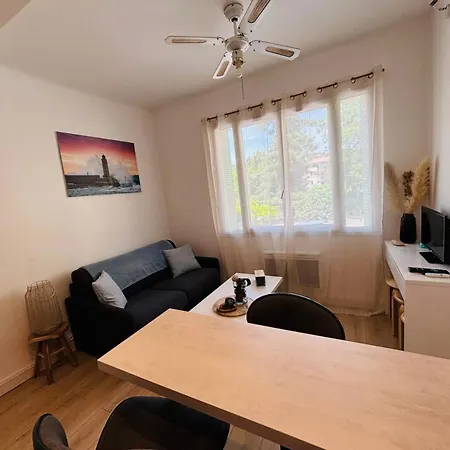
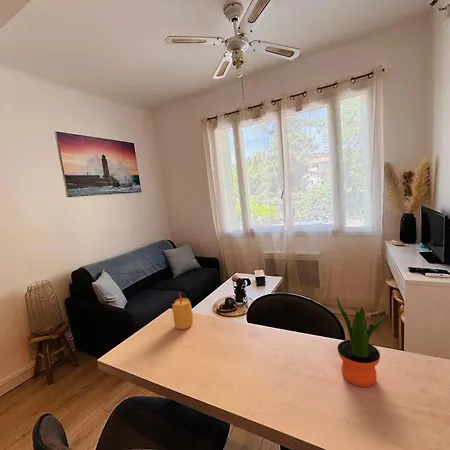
+ candle [171,293,194,330]
+ potted plant [336,298,386,388]
